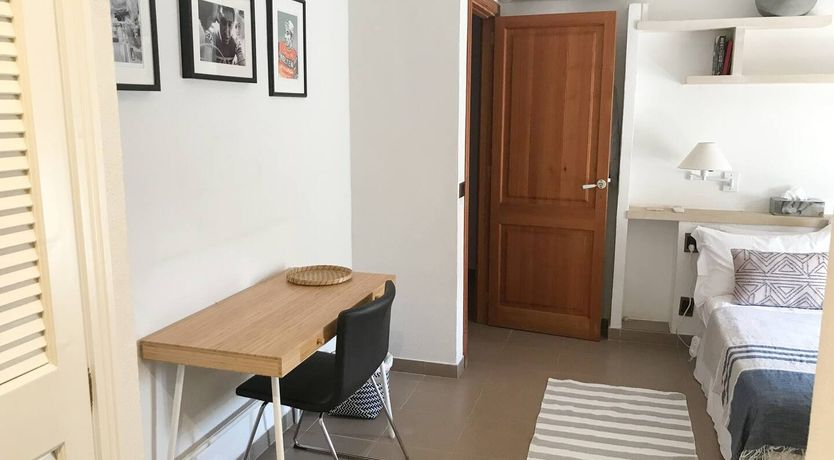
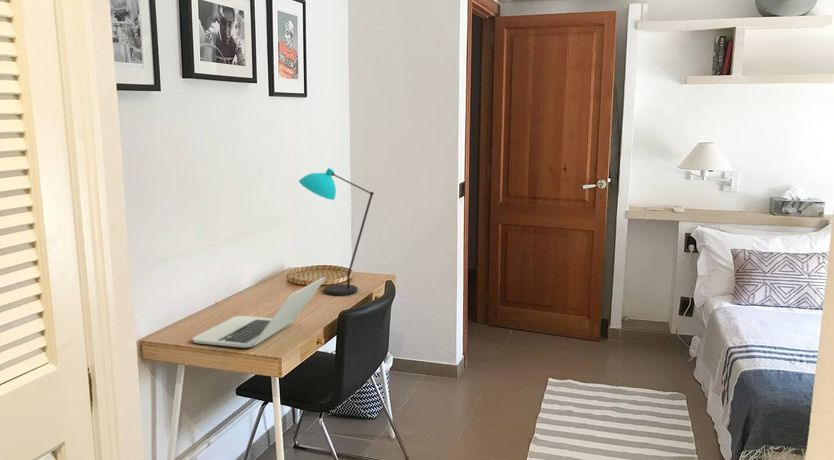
+ desk lamp [298,167,375,296]
+ laptop [192,276,326,348]
